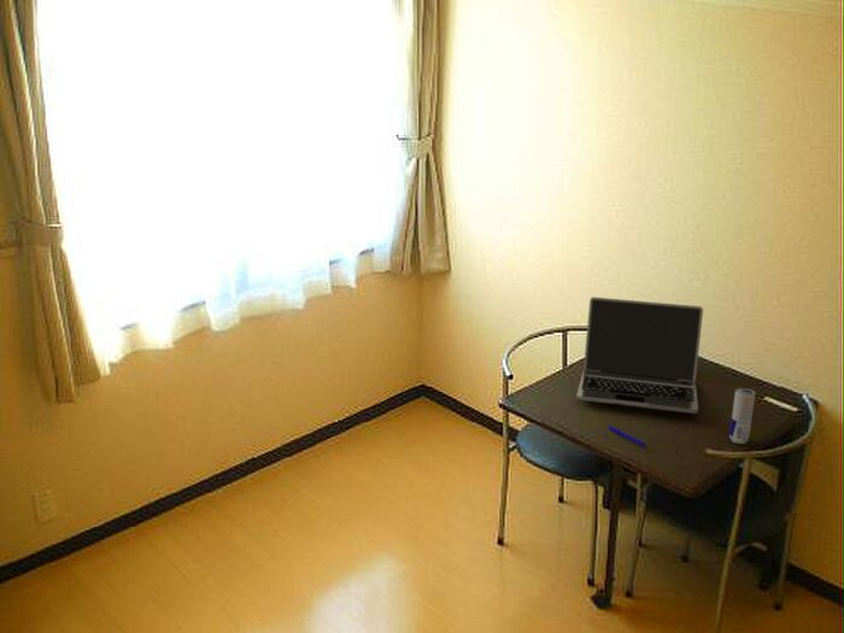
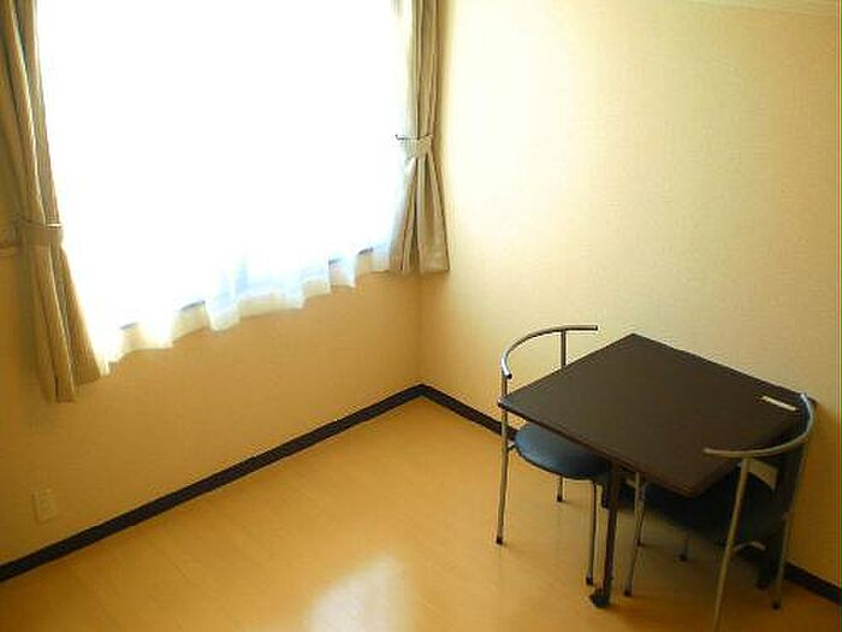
- beverage can [728,387,756,445]
- laptop [575,297,704,415]
- pen [608,424,647,447]
